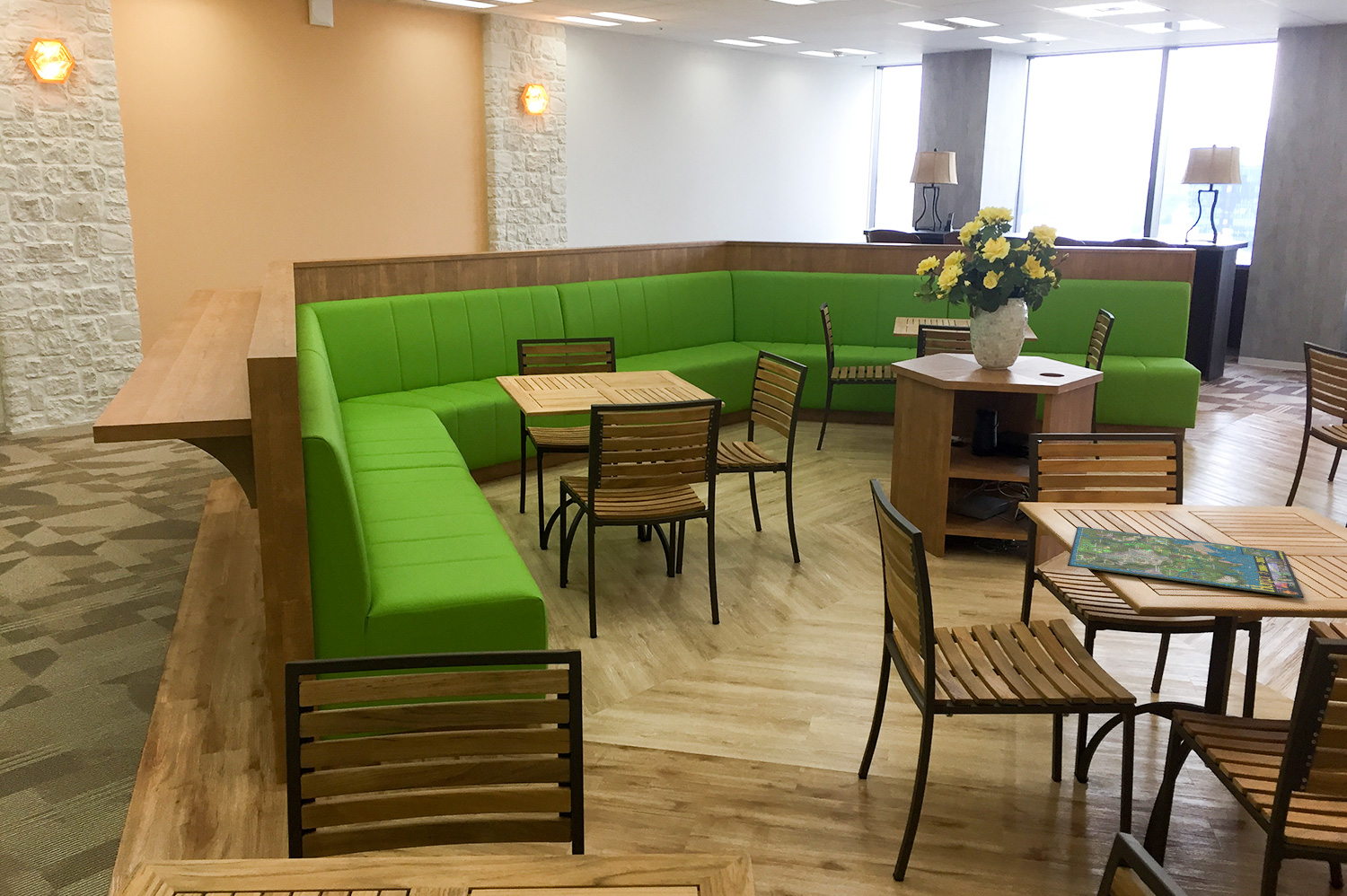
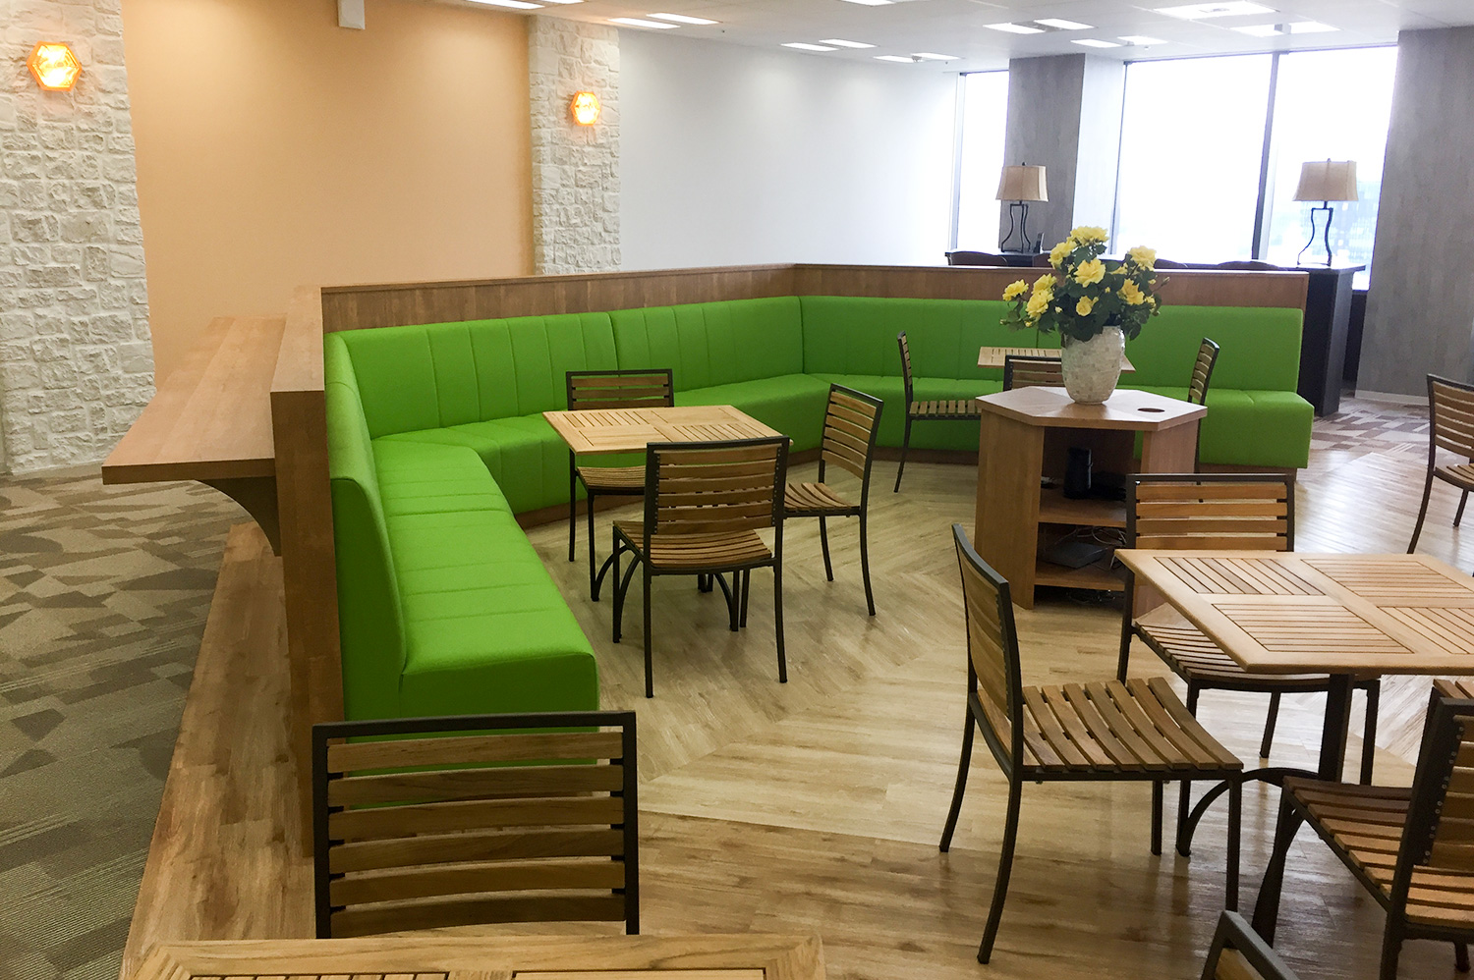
- board game [1067,526,1305,599]
